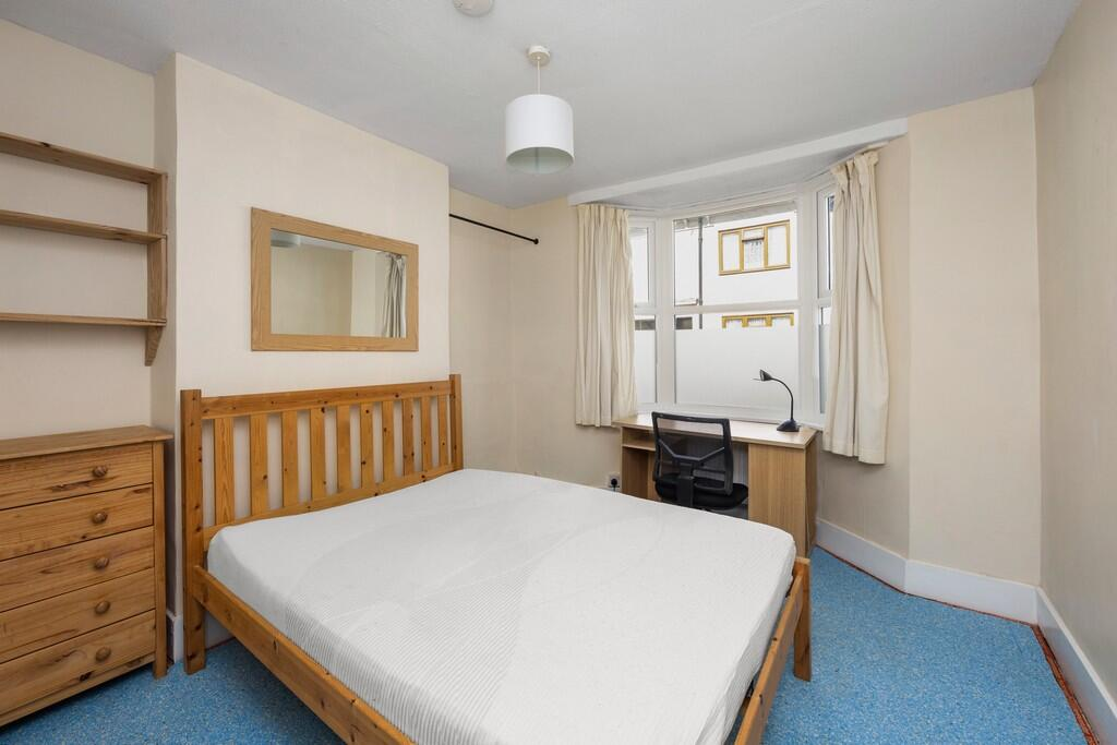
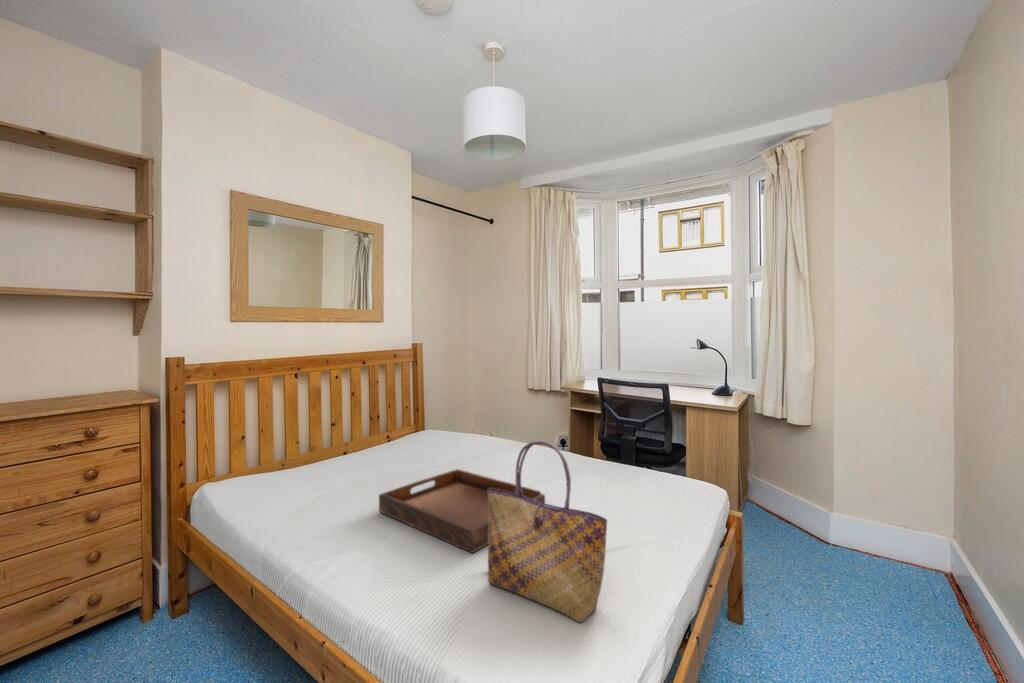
+ tote bag [487,439,608,624]
+ serving tray [378,468,546,554]
